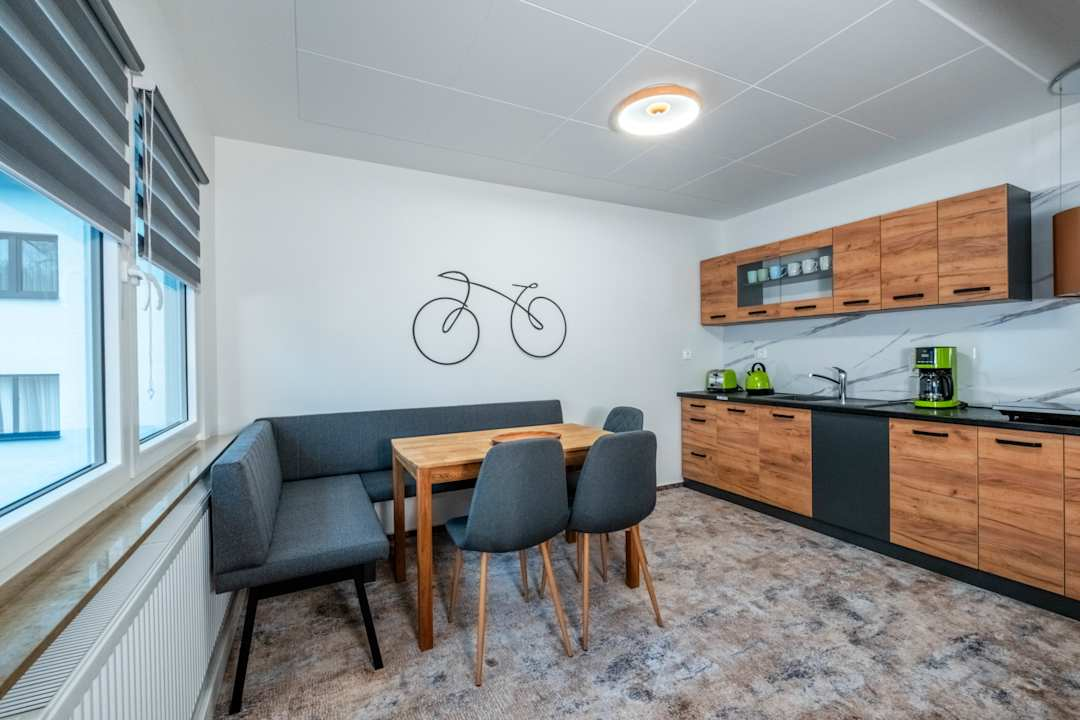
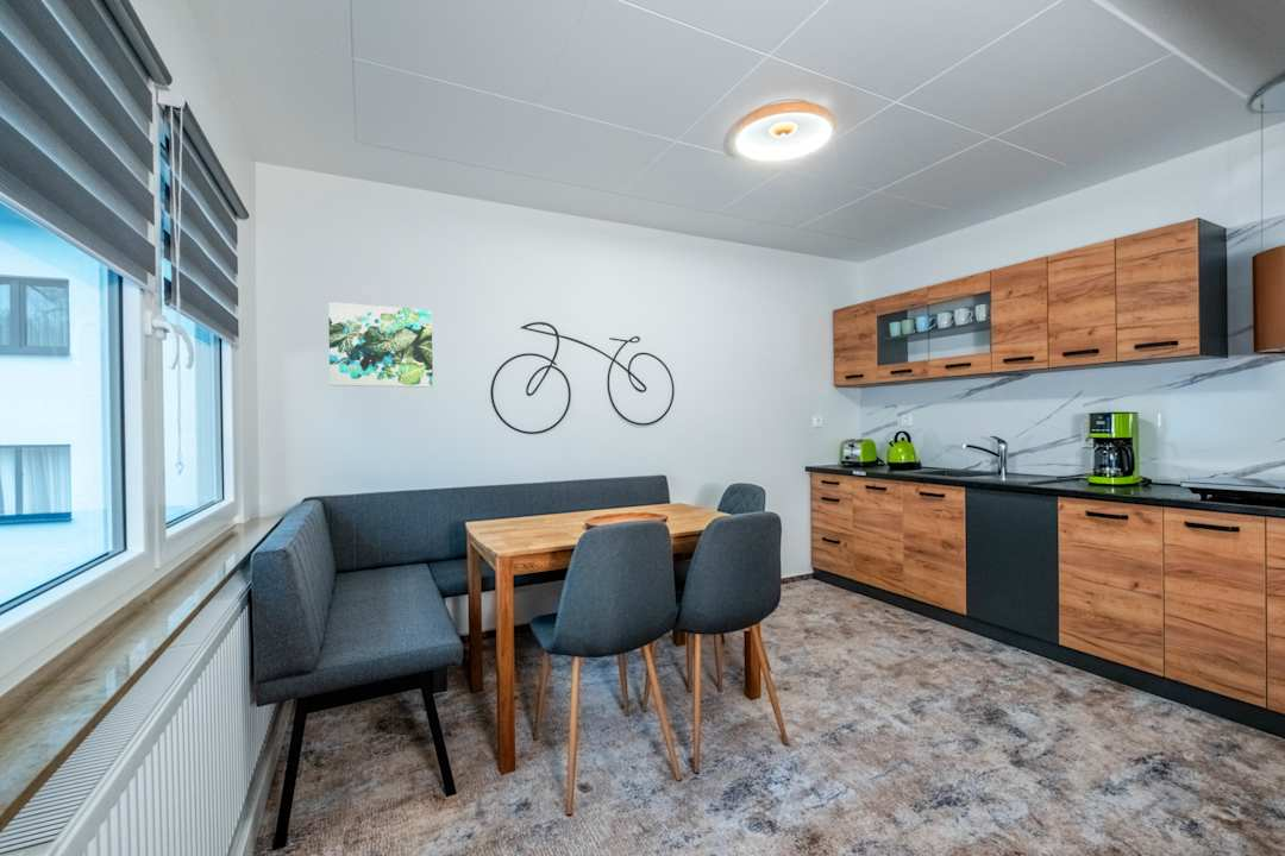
+ wall art [327,301,434,389]
